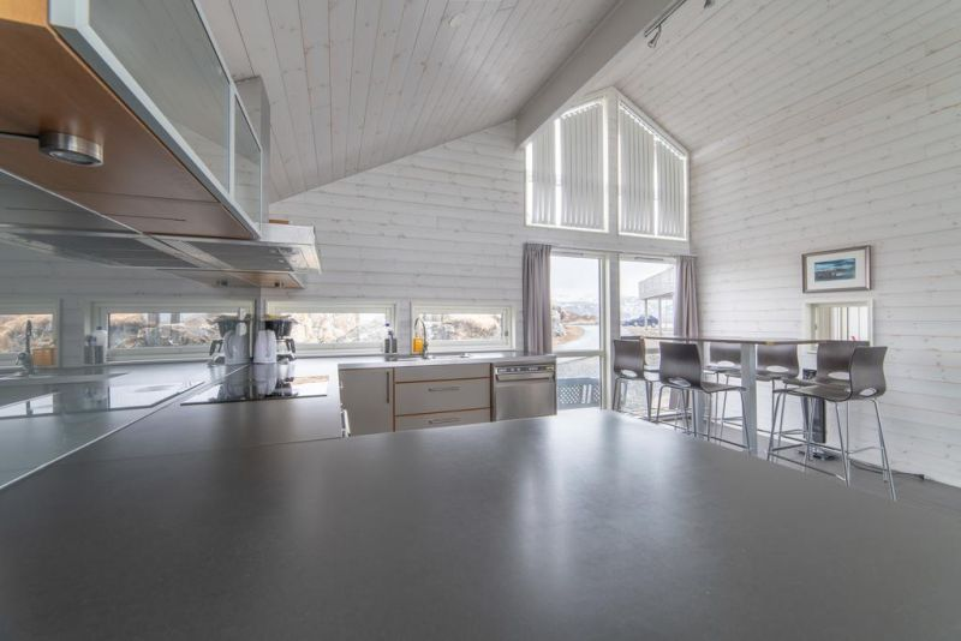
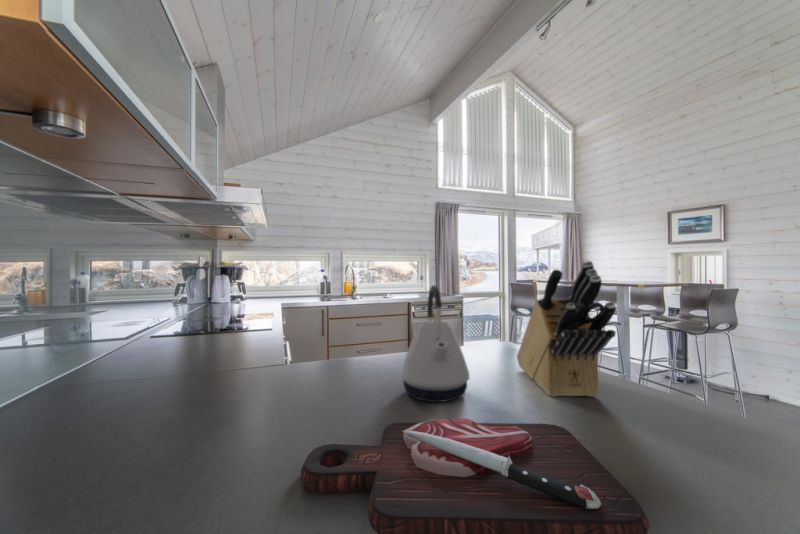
+ cutting board [300,418,651,534]
+ knife block [516,260,617,398]
+ kettle [400,285,470,403]
